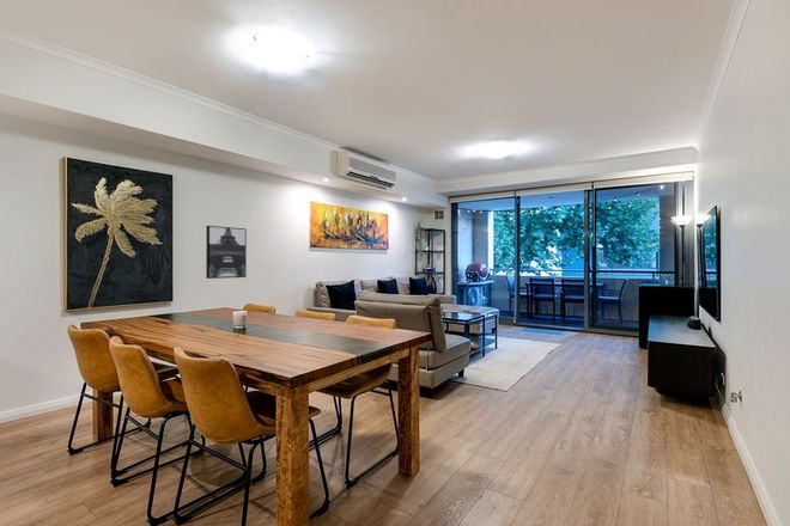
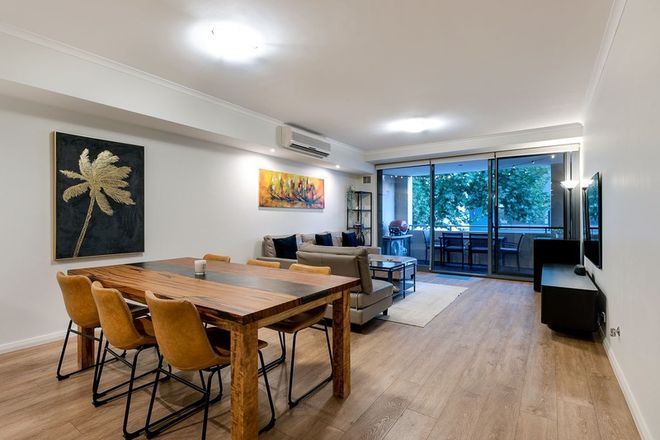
- wall art [205,225,248,280]
